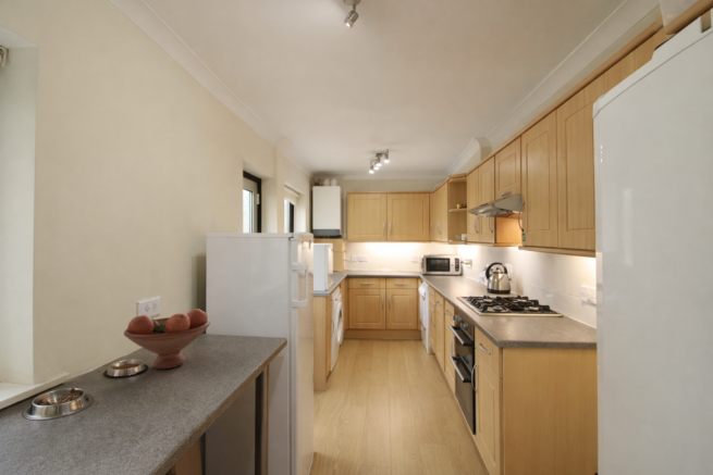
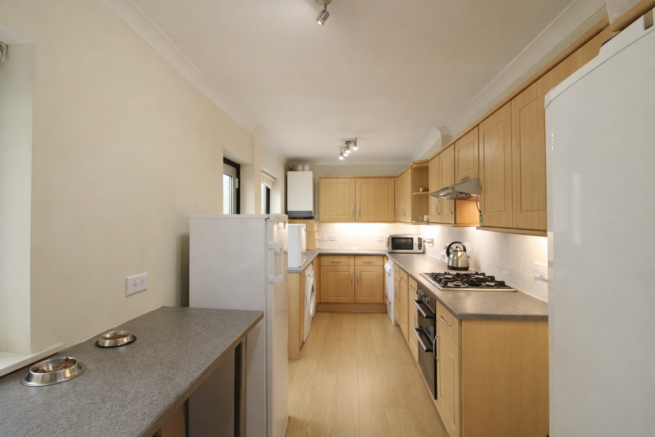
- fruit bowl [123,308,211,370]
